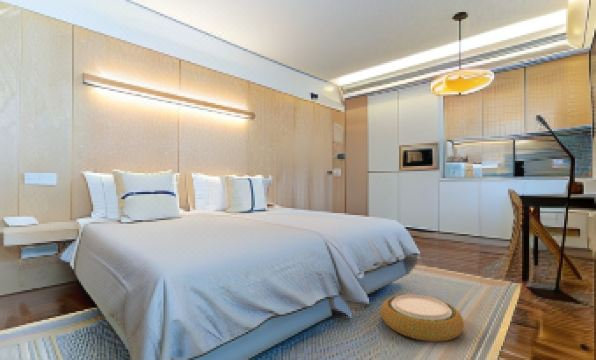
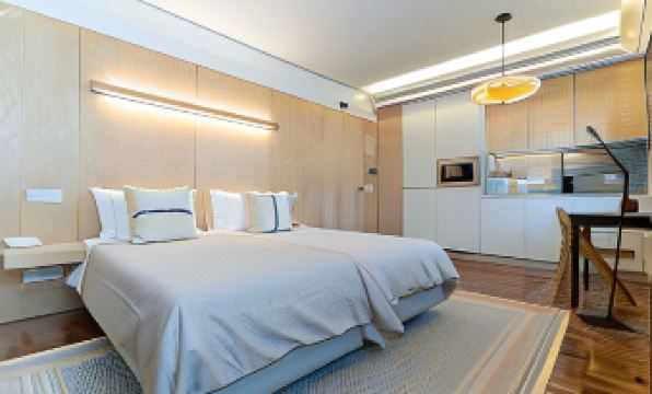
- woven basket [380,293,465,343]
